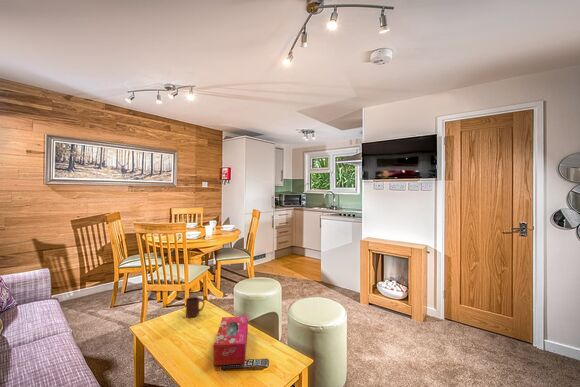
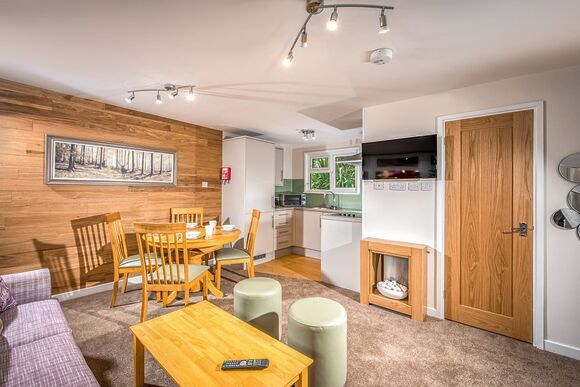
- cup [185,295,206,318]
- tissue box [213,315,249,366]
